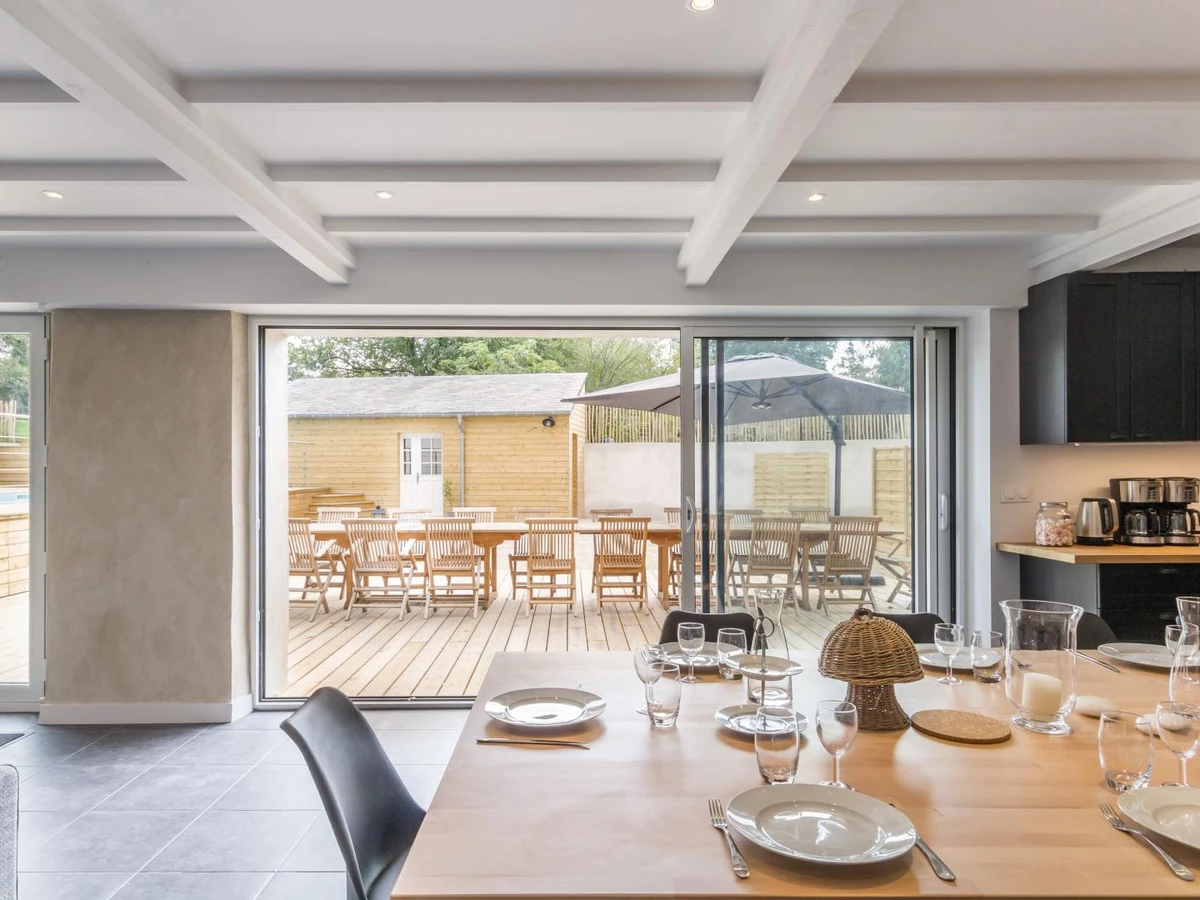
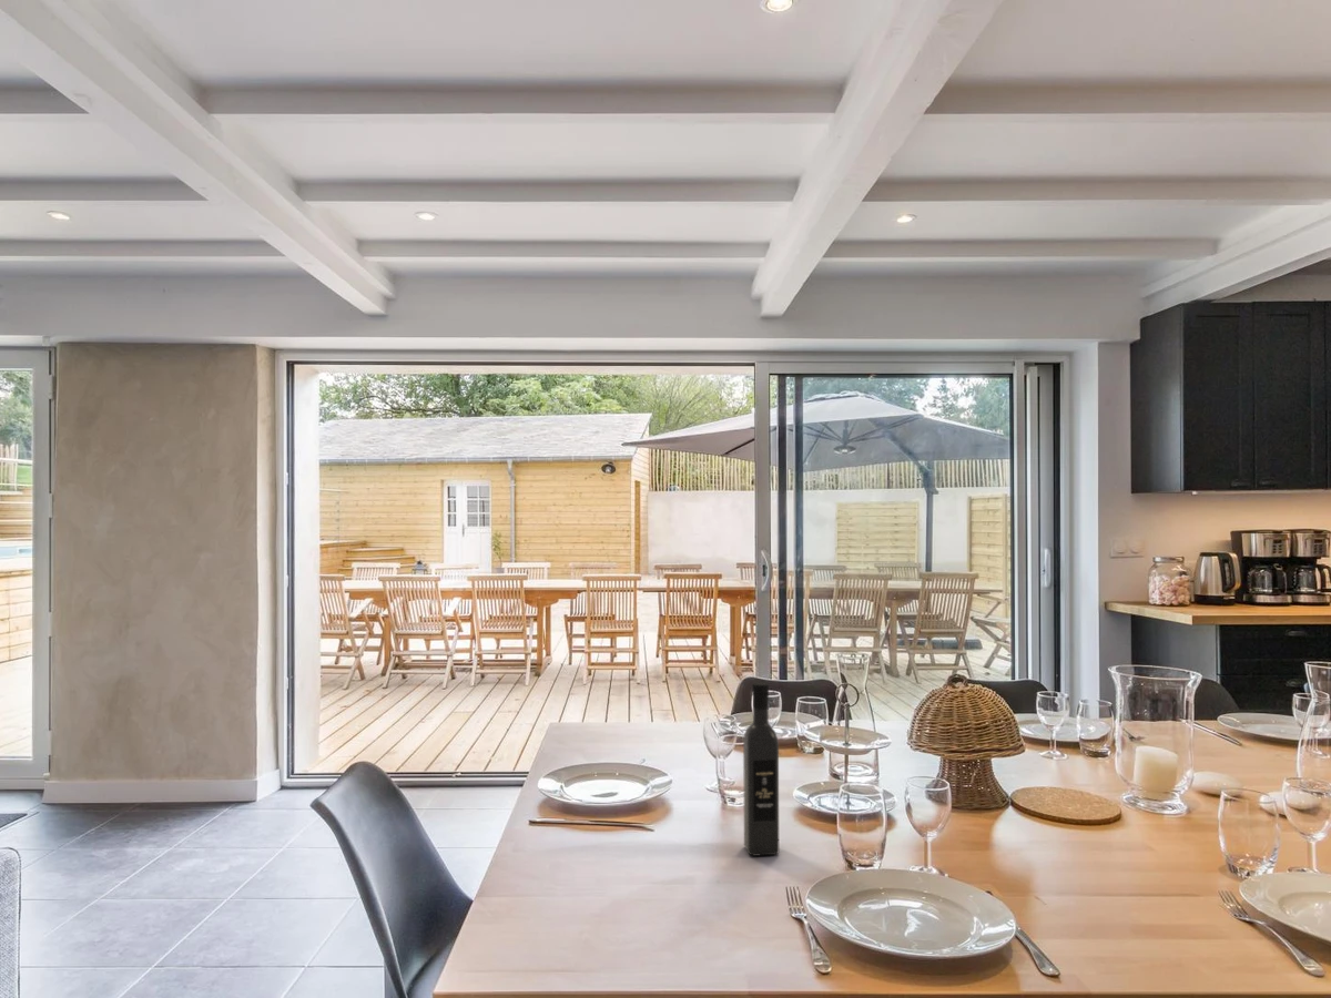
+ wine bottle [742,681,780,857]
